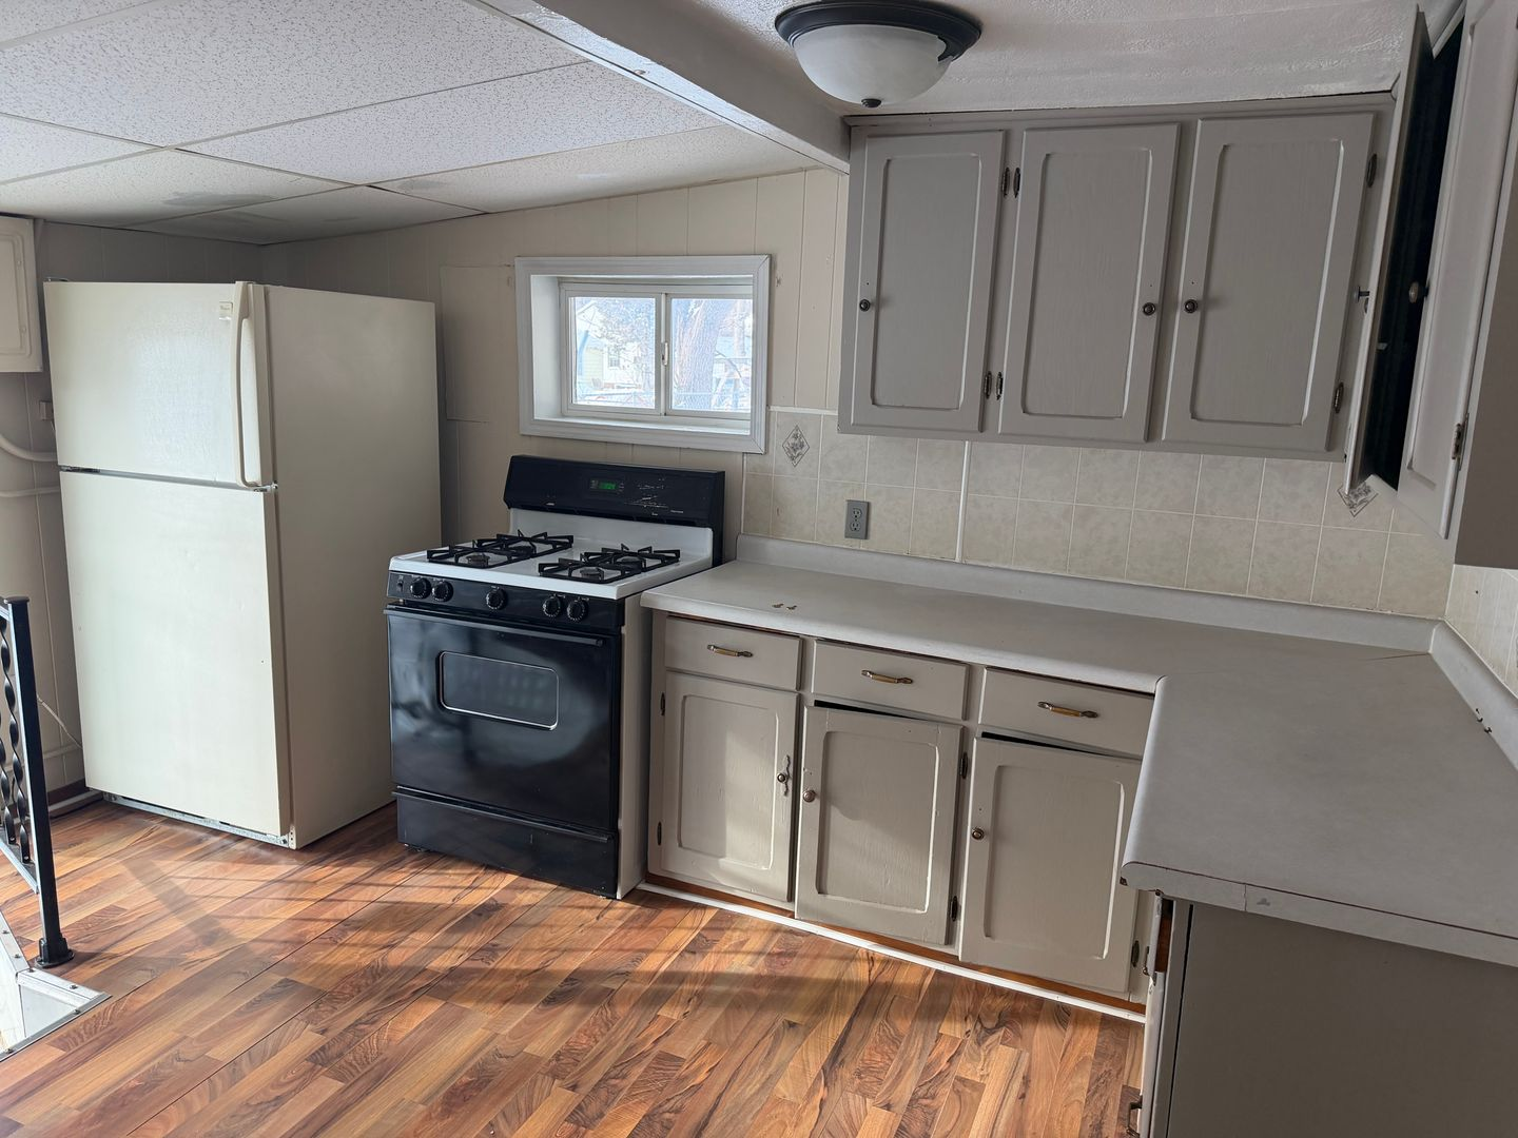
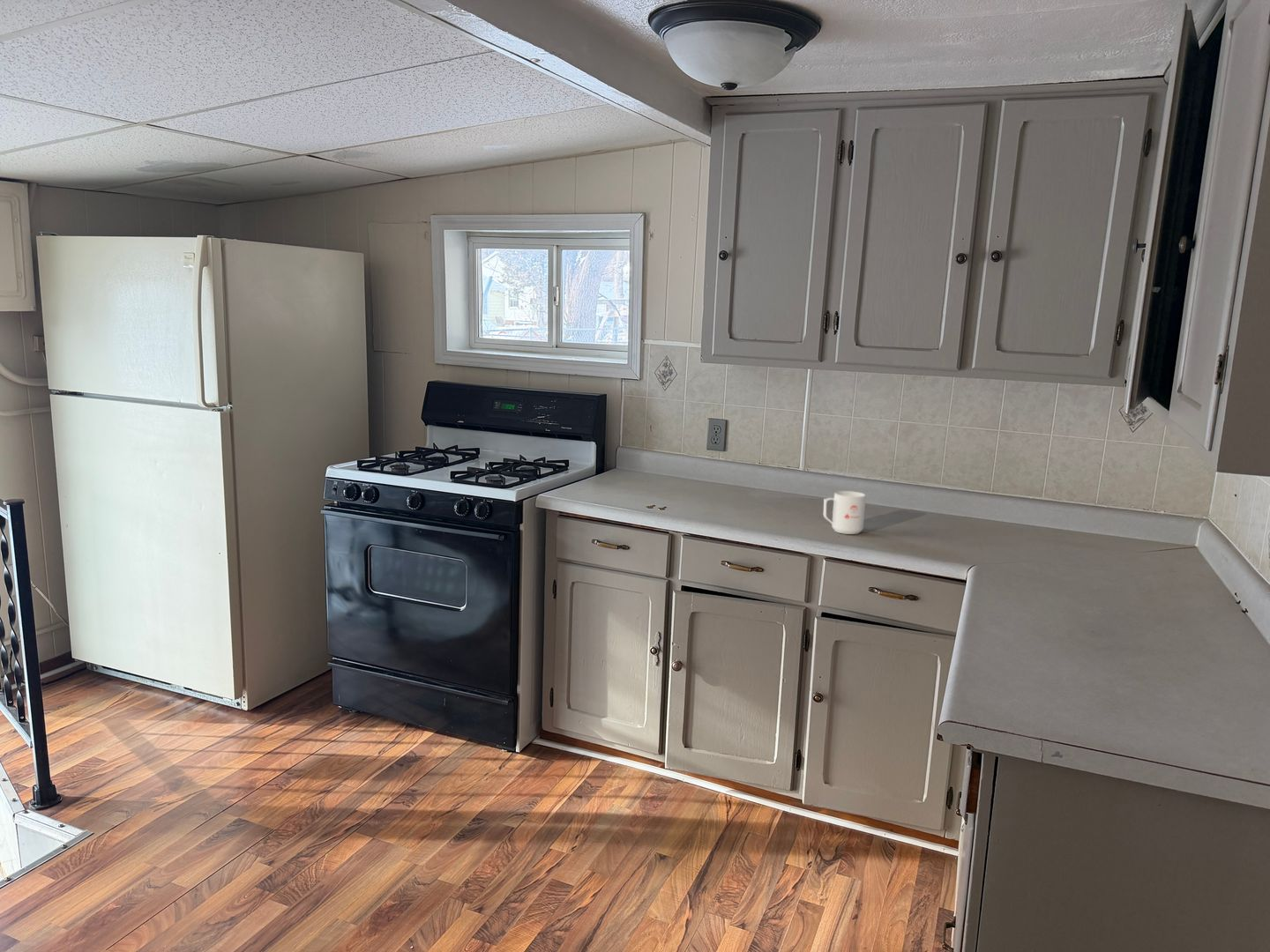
+ mug [823,490,867,535]
